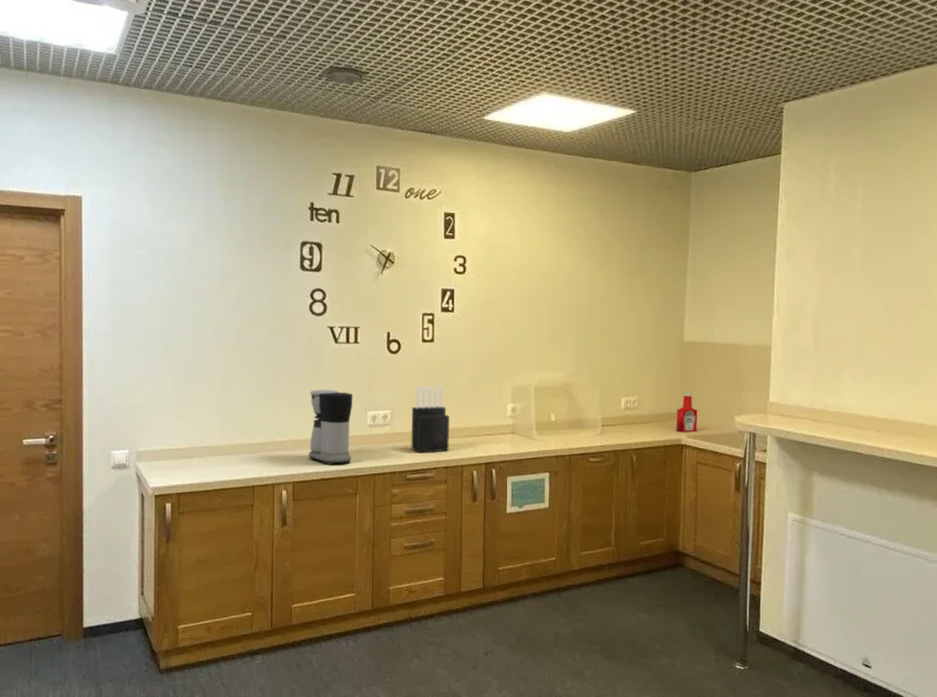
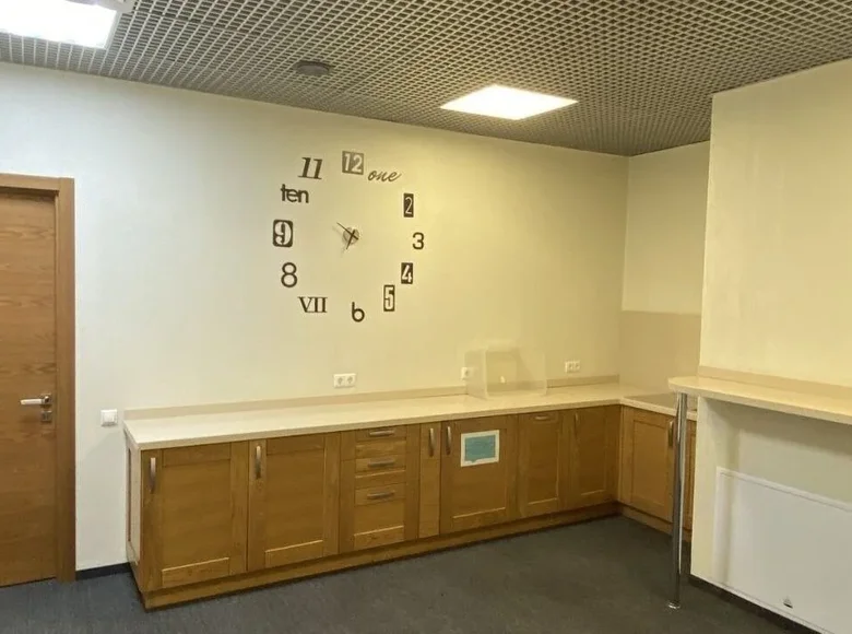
- coffee maker [308,389,353,466]
- soap bottle [675,392,698,433]
- knife block [410,385,450,454]
